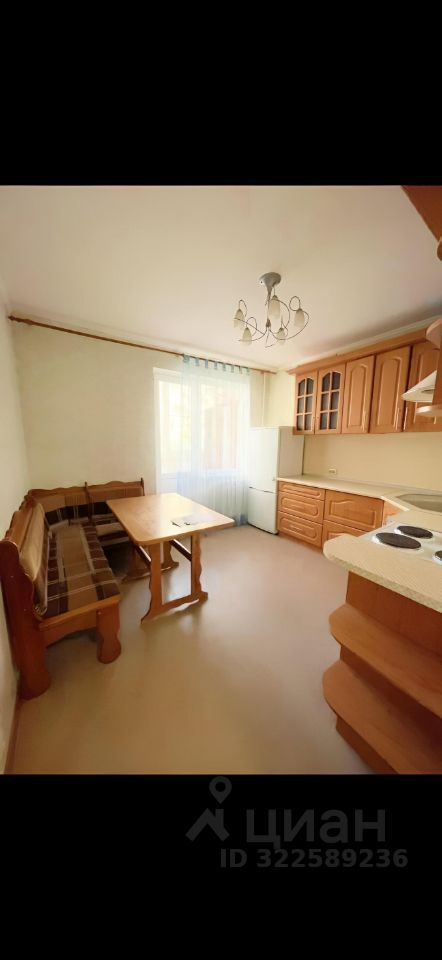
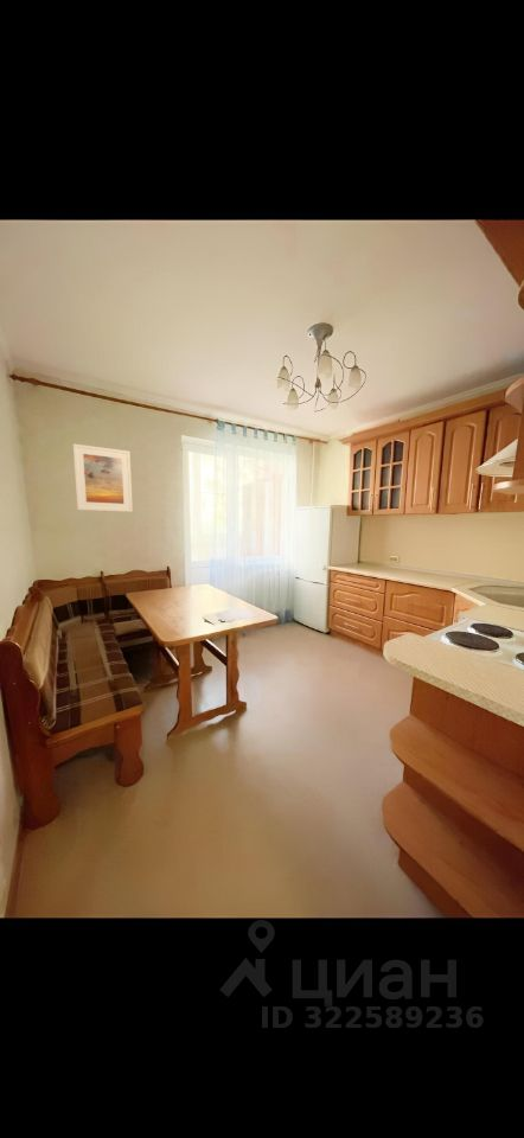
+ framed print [71,442,134,513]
